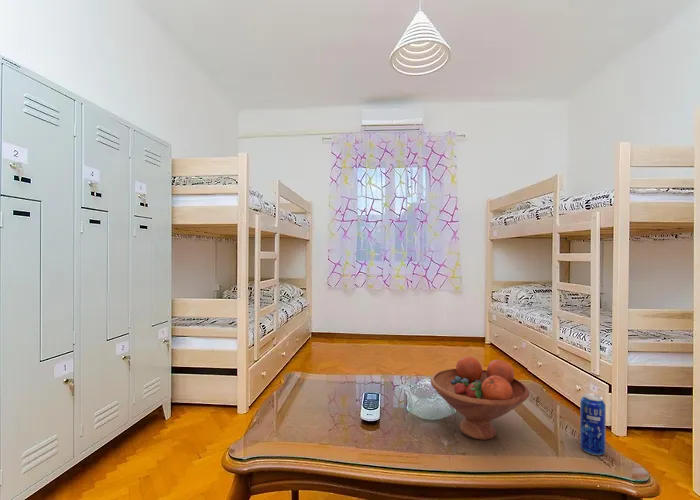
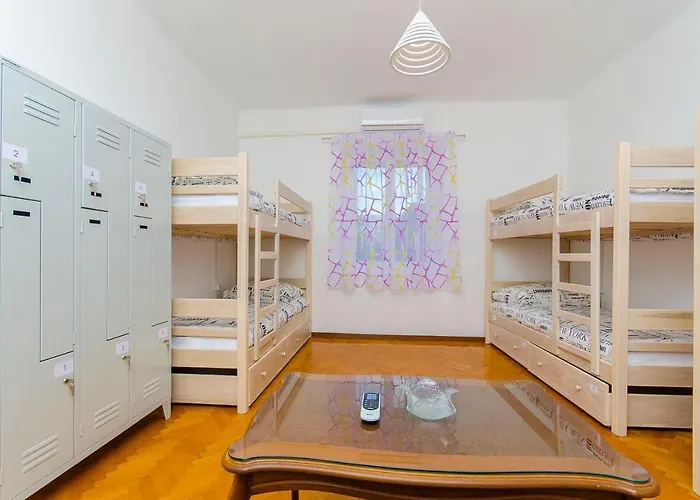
- beverage can [579,392,607,456]
- fruit bowl [430,355,530,441]
